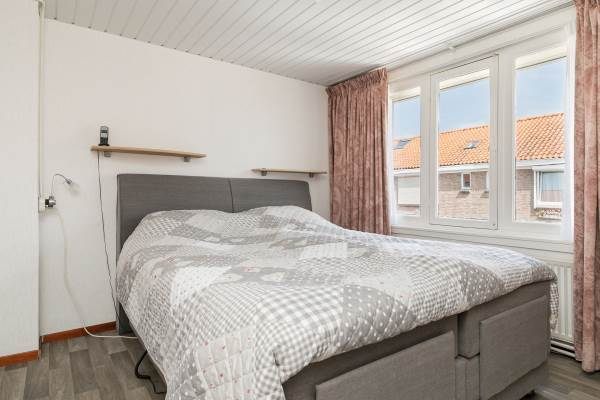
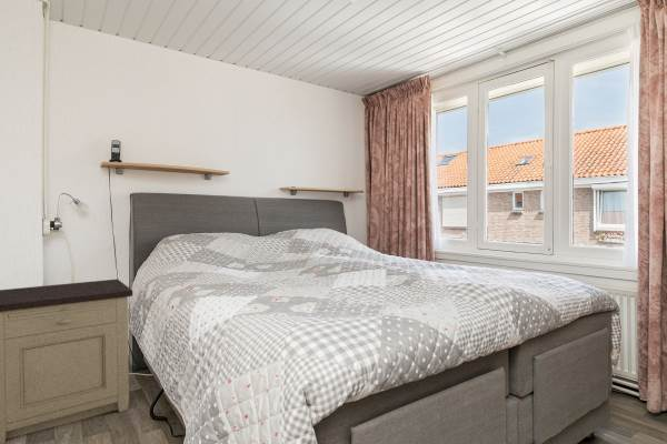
+ nightstand [0,279,133,444]
